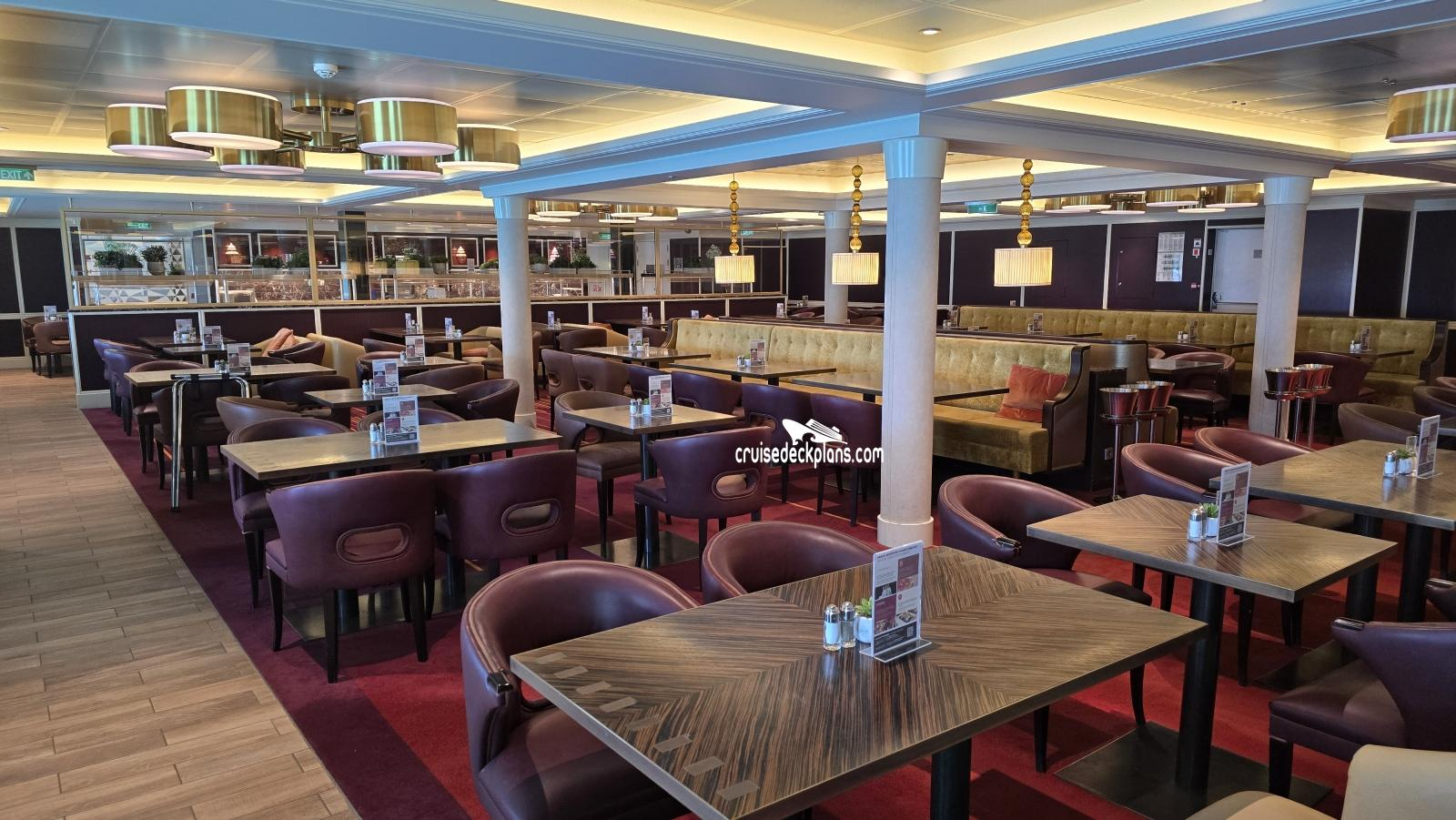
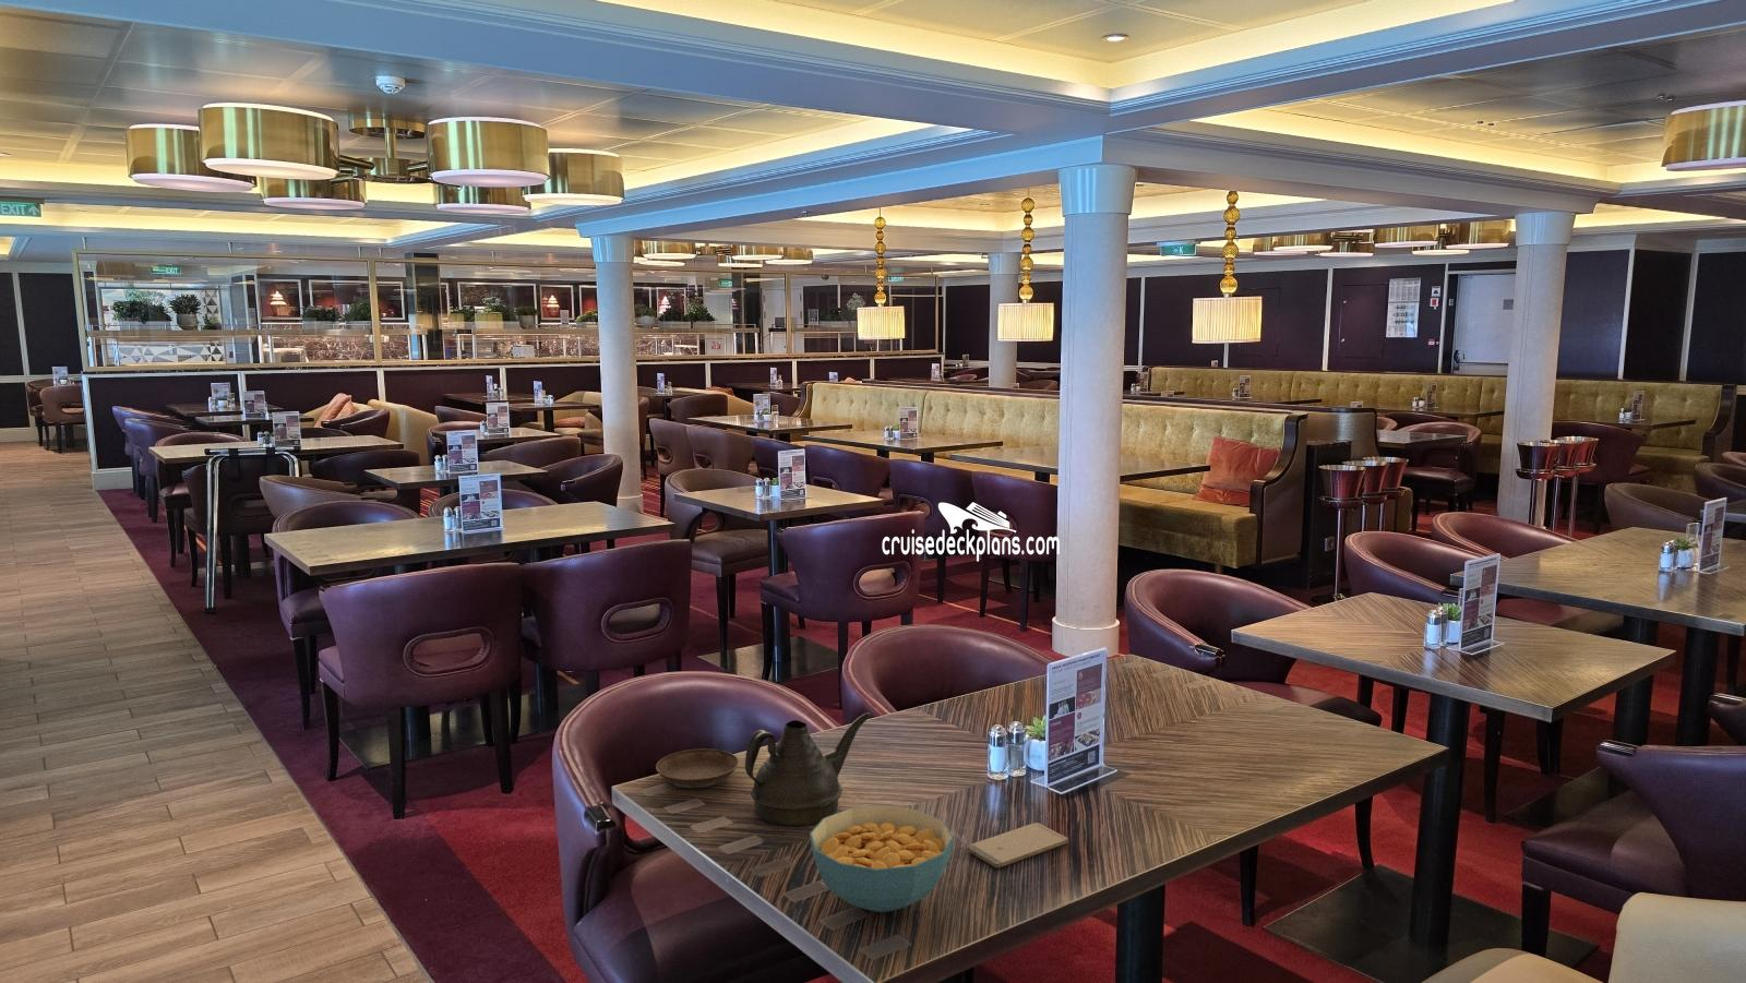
+ teapot [745,711,871,827]
+ smartphone [964,821,1070,869]
+ cereal bowl [808,804,955,913]
+ saucer [655,747,740,789]
